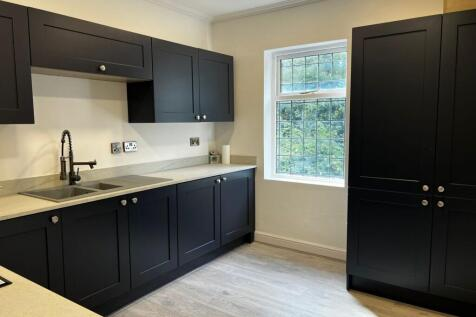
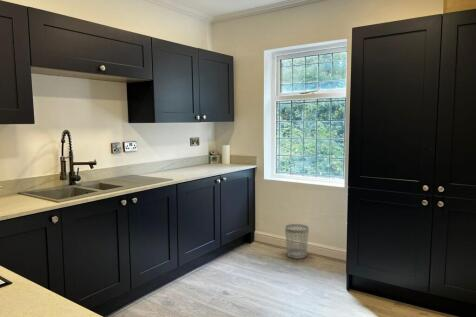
+ wastebasket [284,223,310,260]
